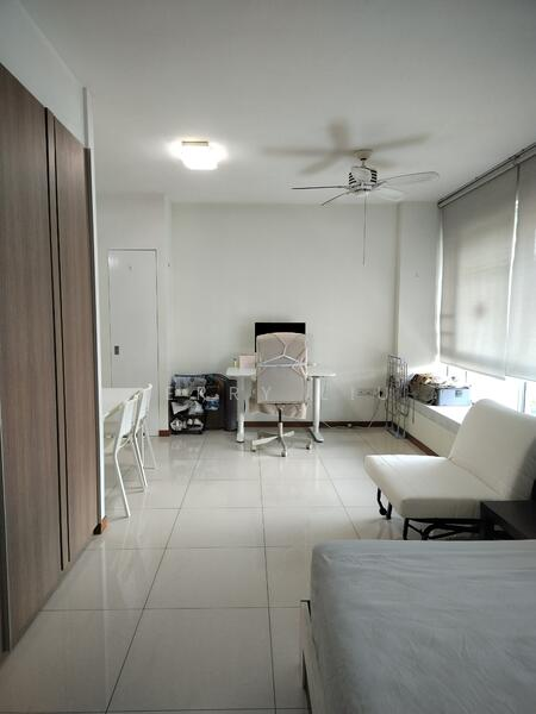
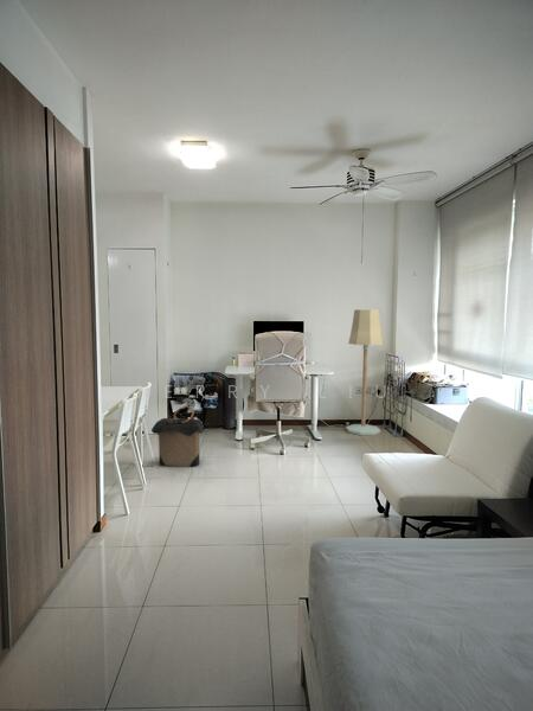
+ floor lamp [345,308,384,436]
+ laundry hamper [150,405,205,468]
